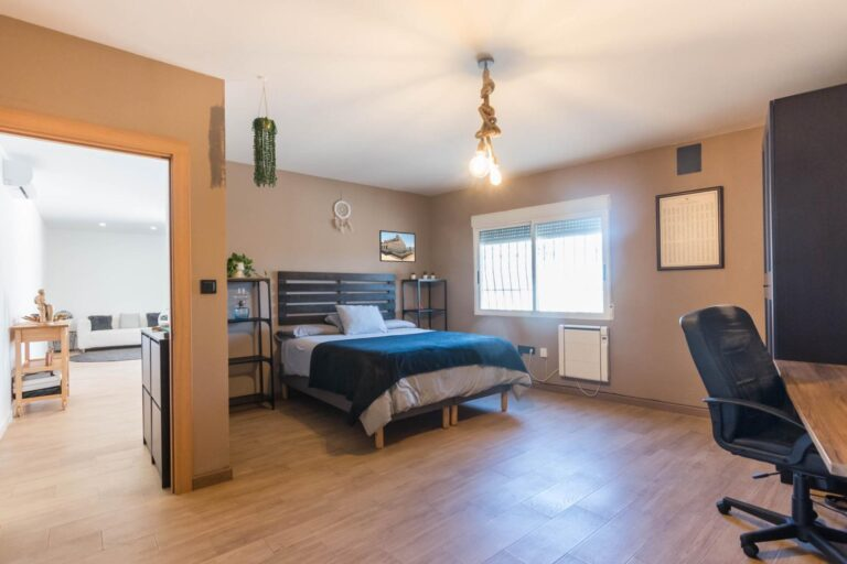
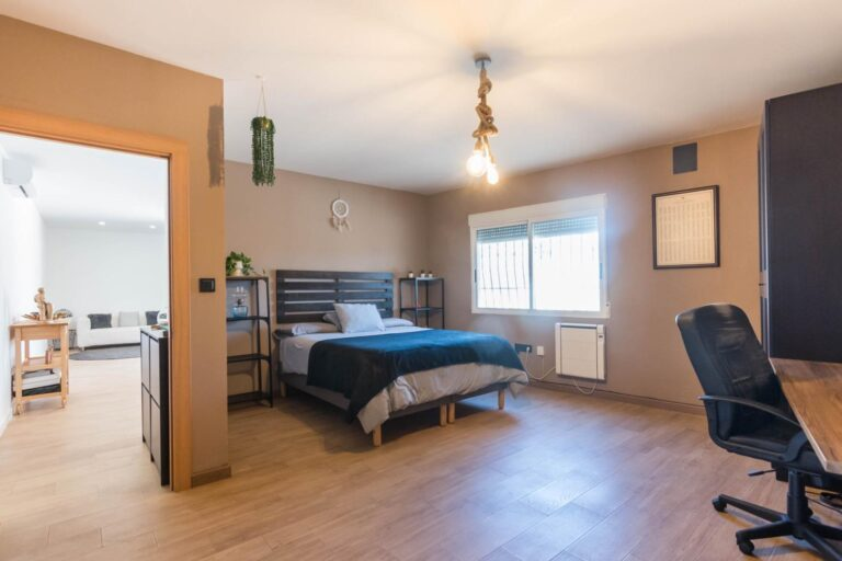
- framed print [378,229,417,263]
